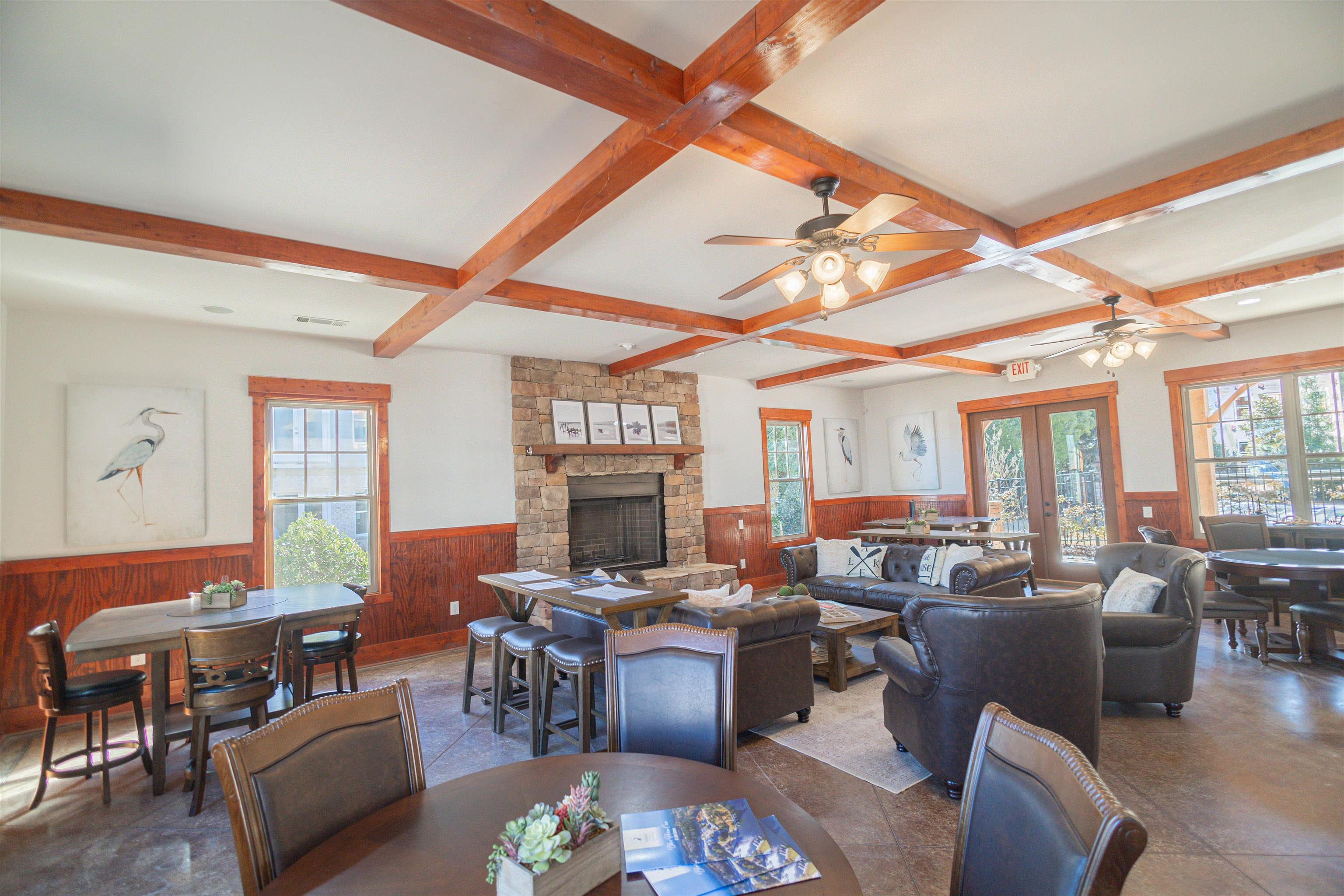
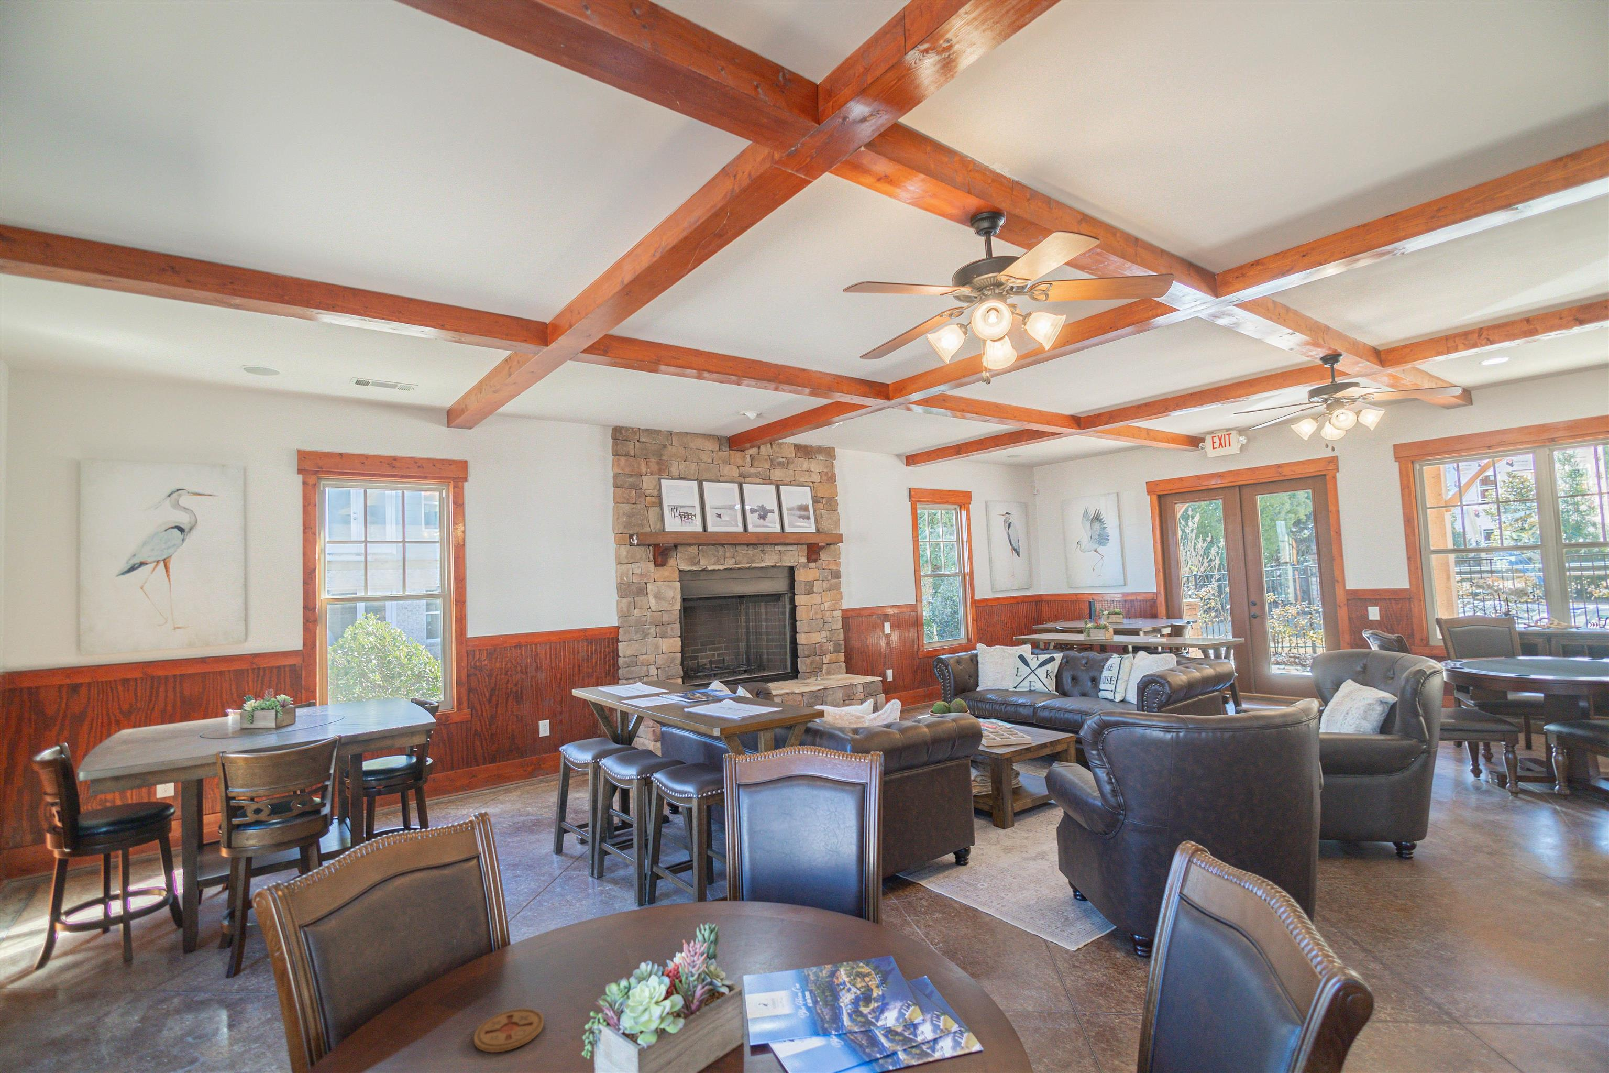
+ coaster [473,1008,545,1053]
